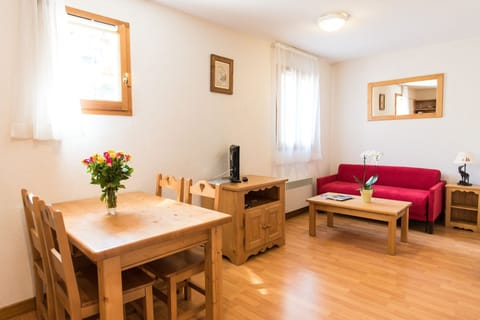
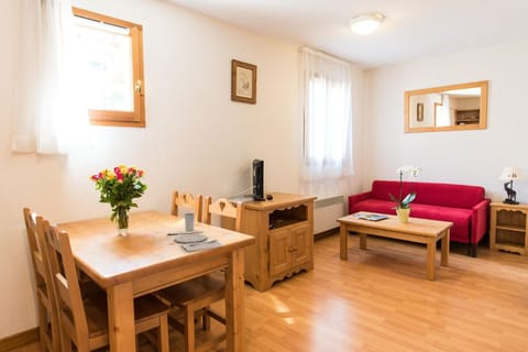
+ placemat [166,212,224,252]
